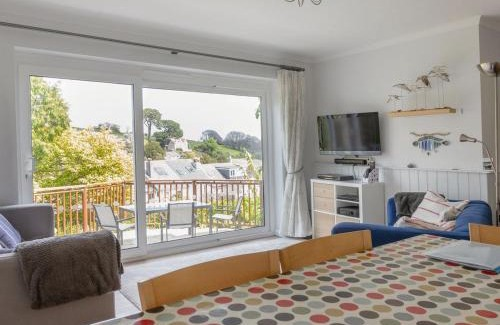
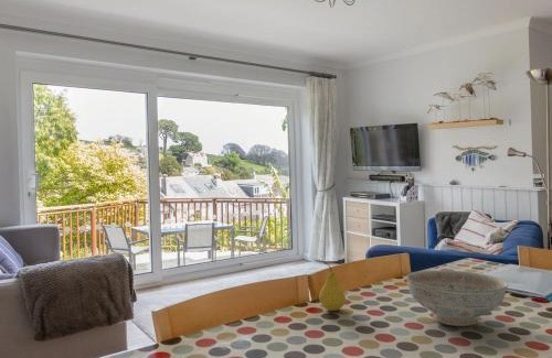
+ decorative bowl [405,269,509,327]
+ fruit [318,261,347,312]
